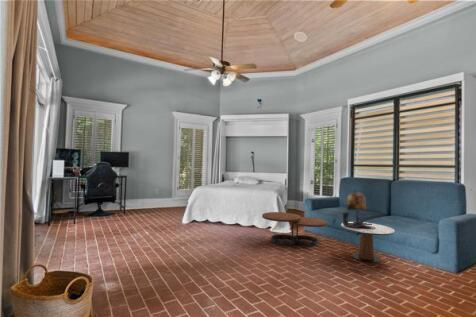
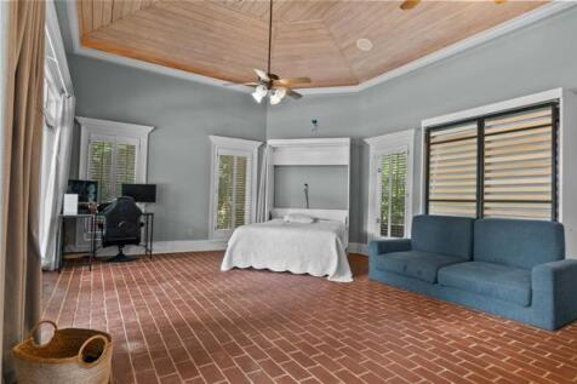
- side table [340,221,396,264]
- coffee table [261,211,328,247]
- table lamp [342,189,372,227]
